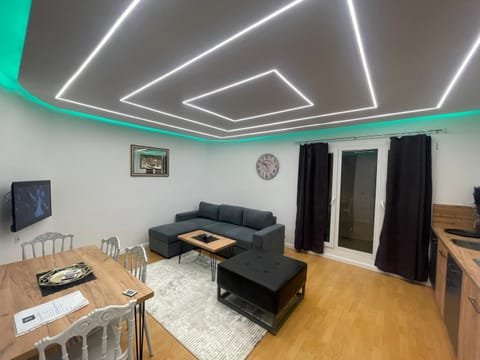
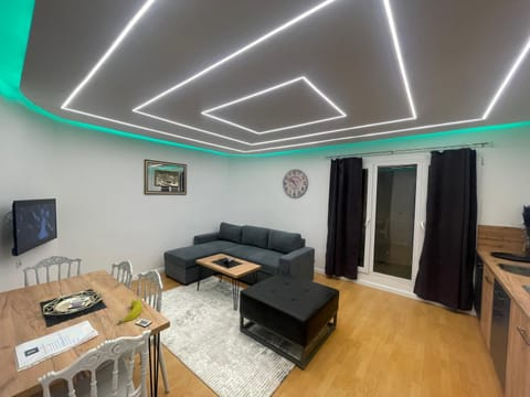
+ fruit [117,299,144,325]
